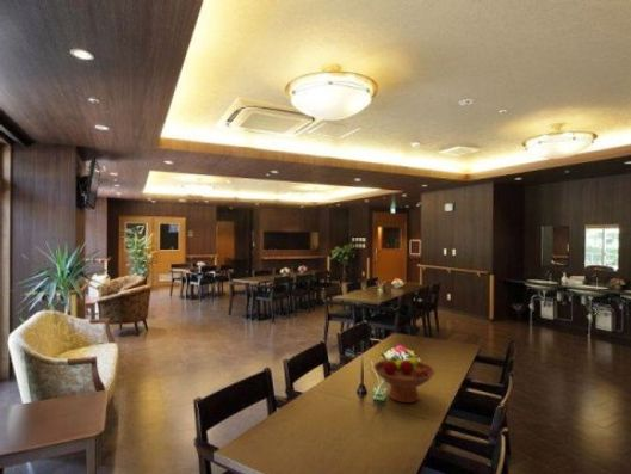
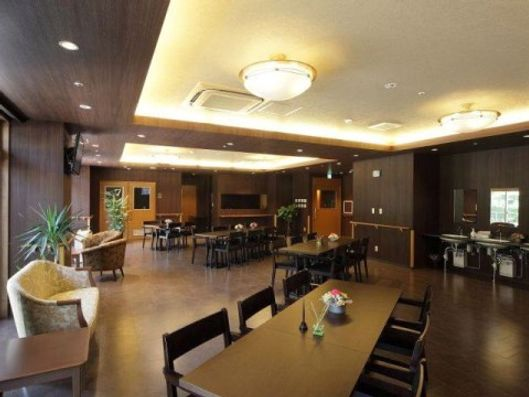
- fruit bowl [372,352,437,404]
